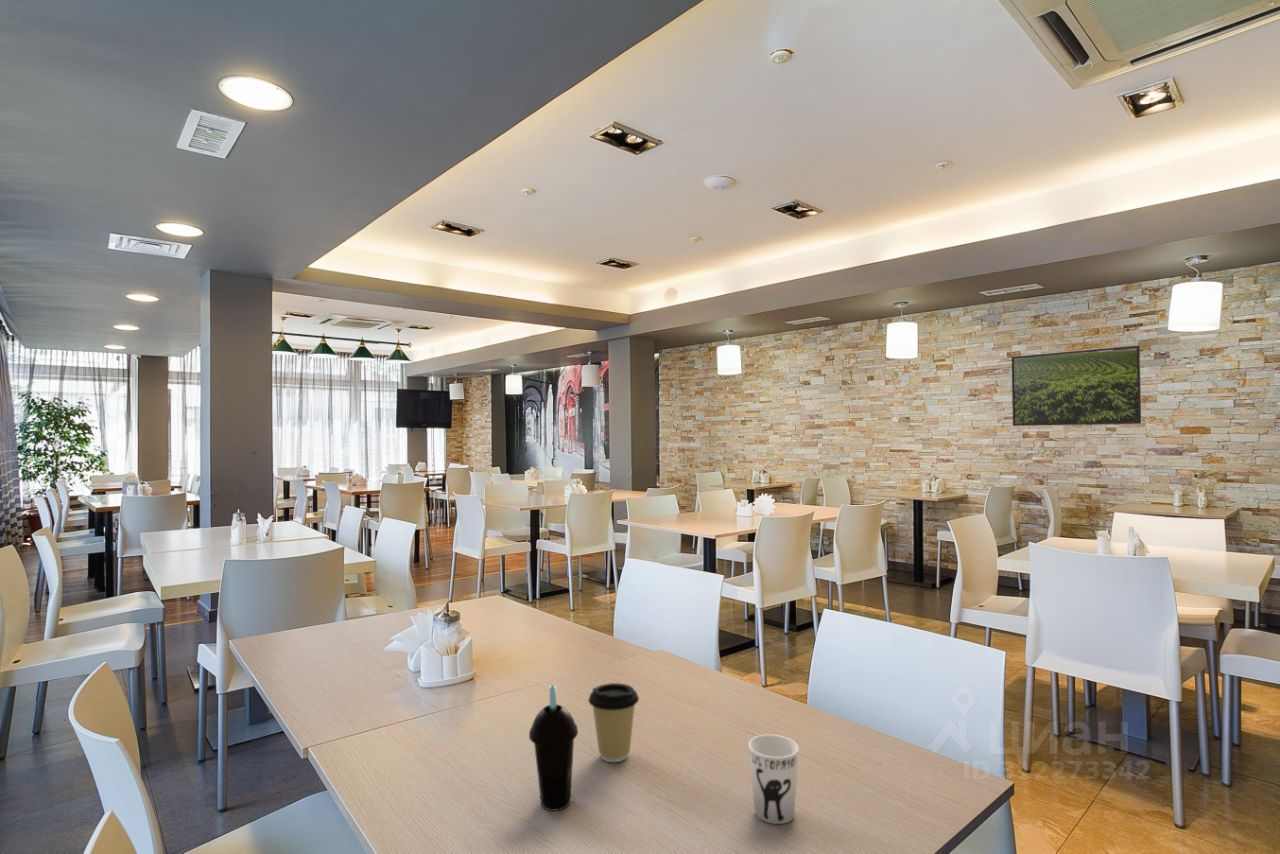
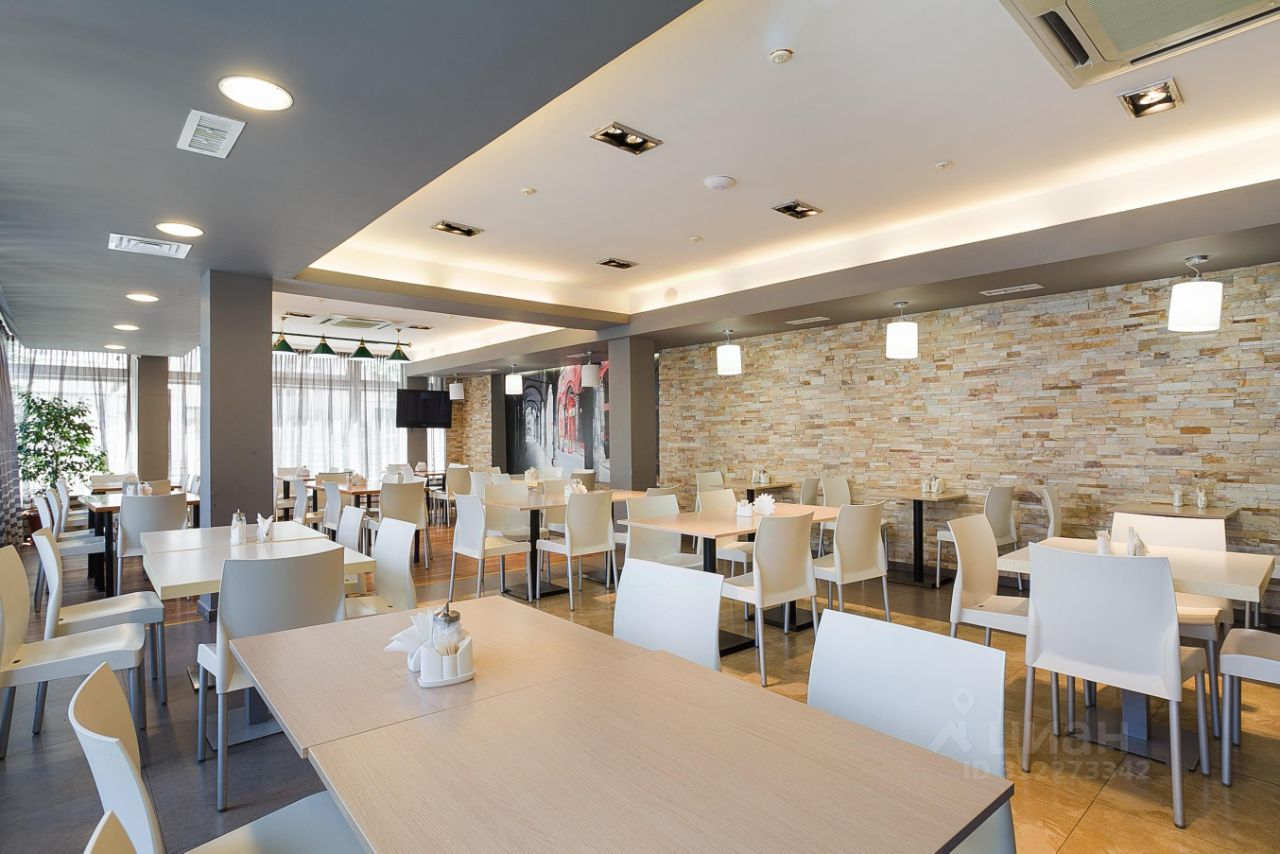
- cup [528,684,579,812]
- cup [747,734,800,825]
- coffee cup [587,682,640,763]
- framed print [1011,344,1142,427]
